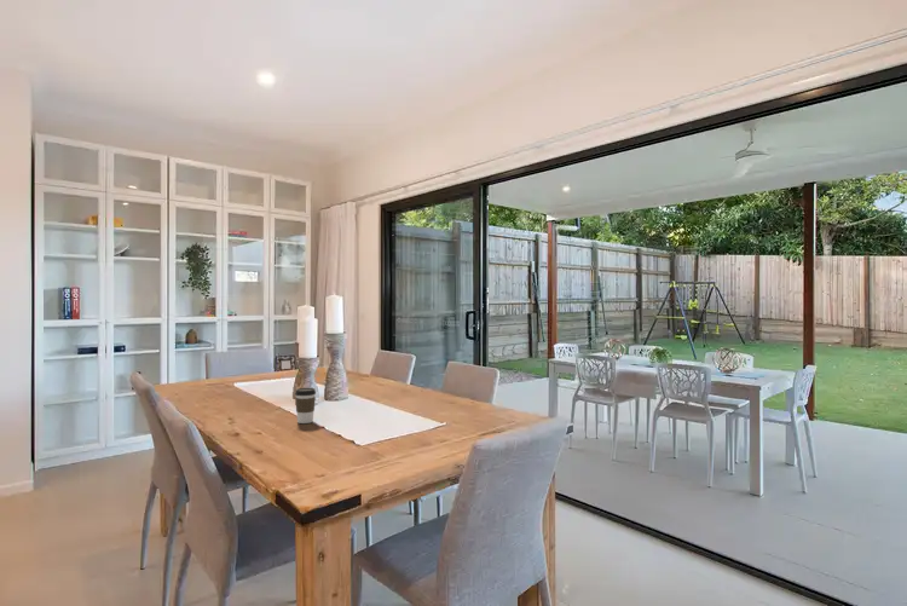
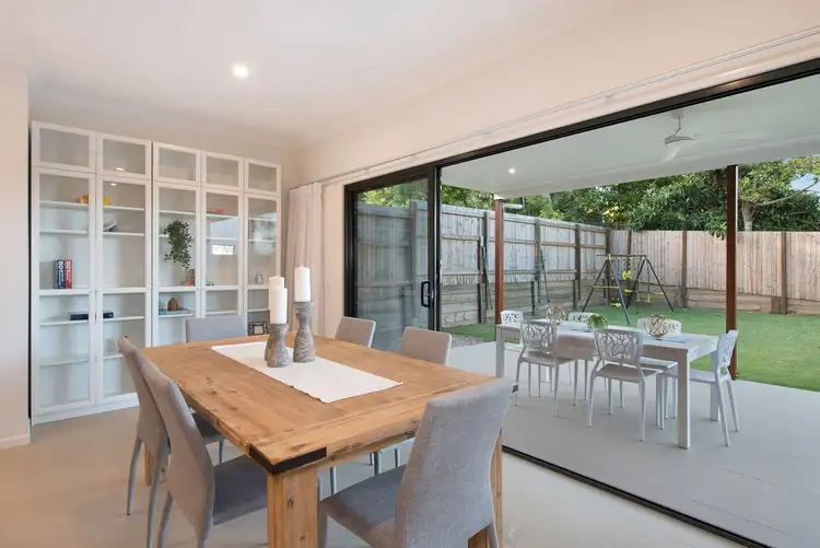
- coffee cup [294,387,317,425]
